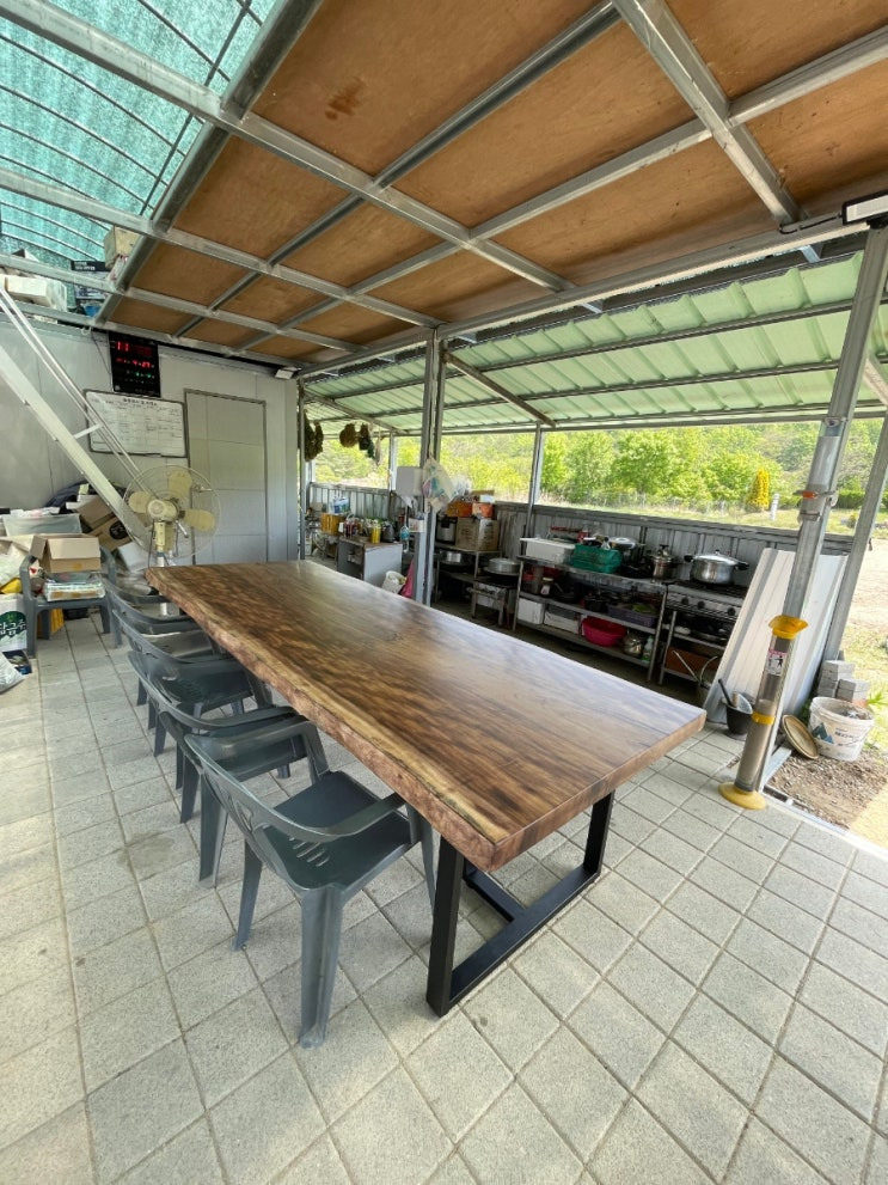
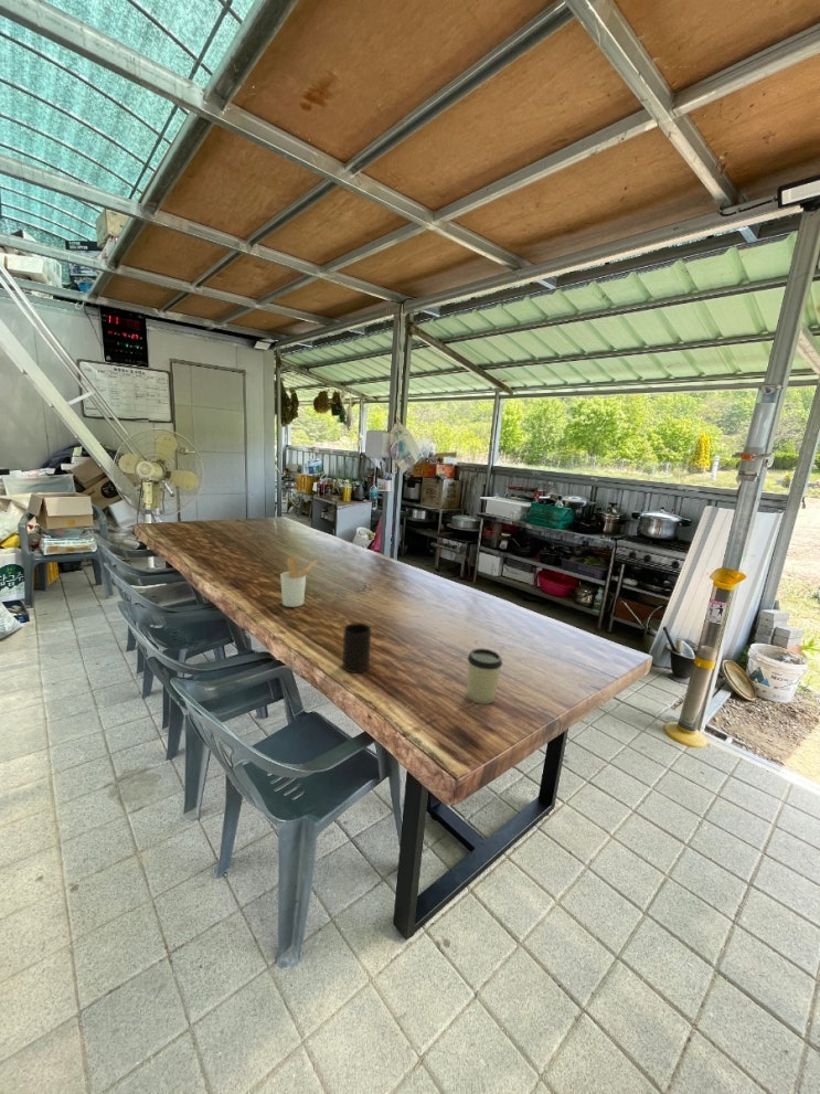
+ cup [466,647,503,705]
+ utensil holder [279,555,318,608]
+ cup [341,622,372,675]
